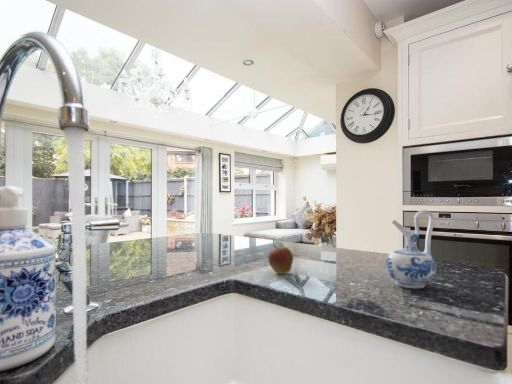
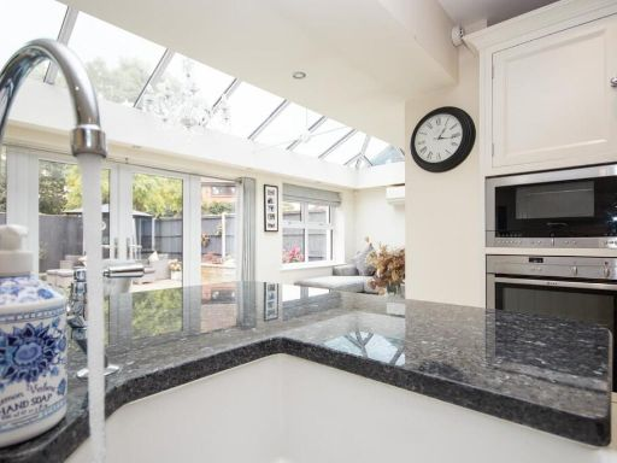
- ceramic pitcher [385,209,437,289]
- fruit [267,243,294,275]
